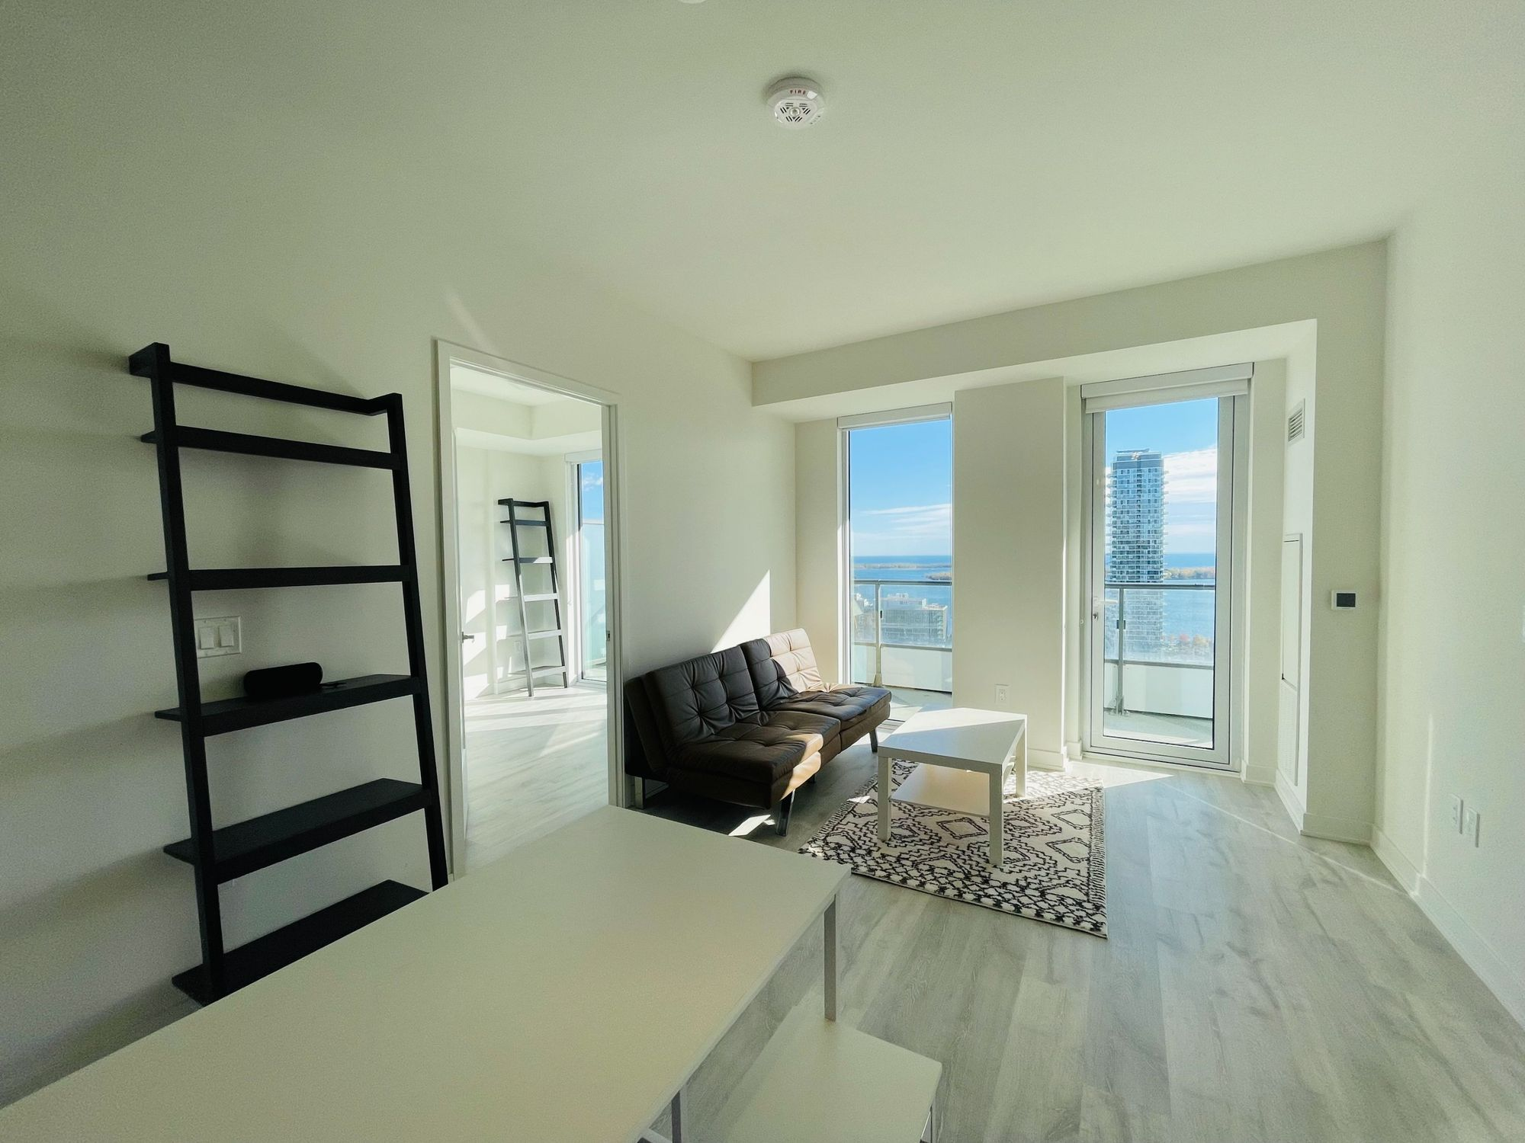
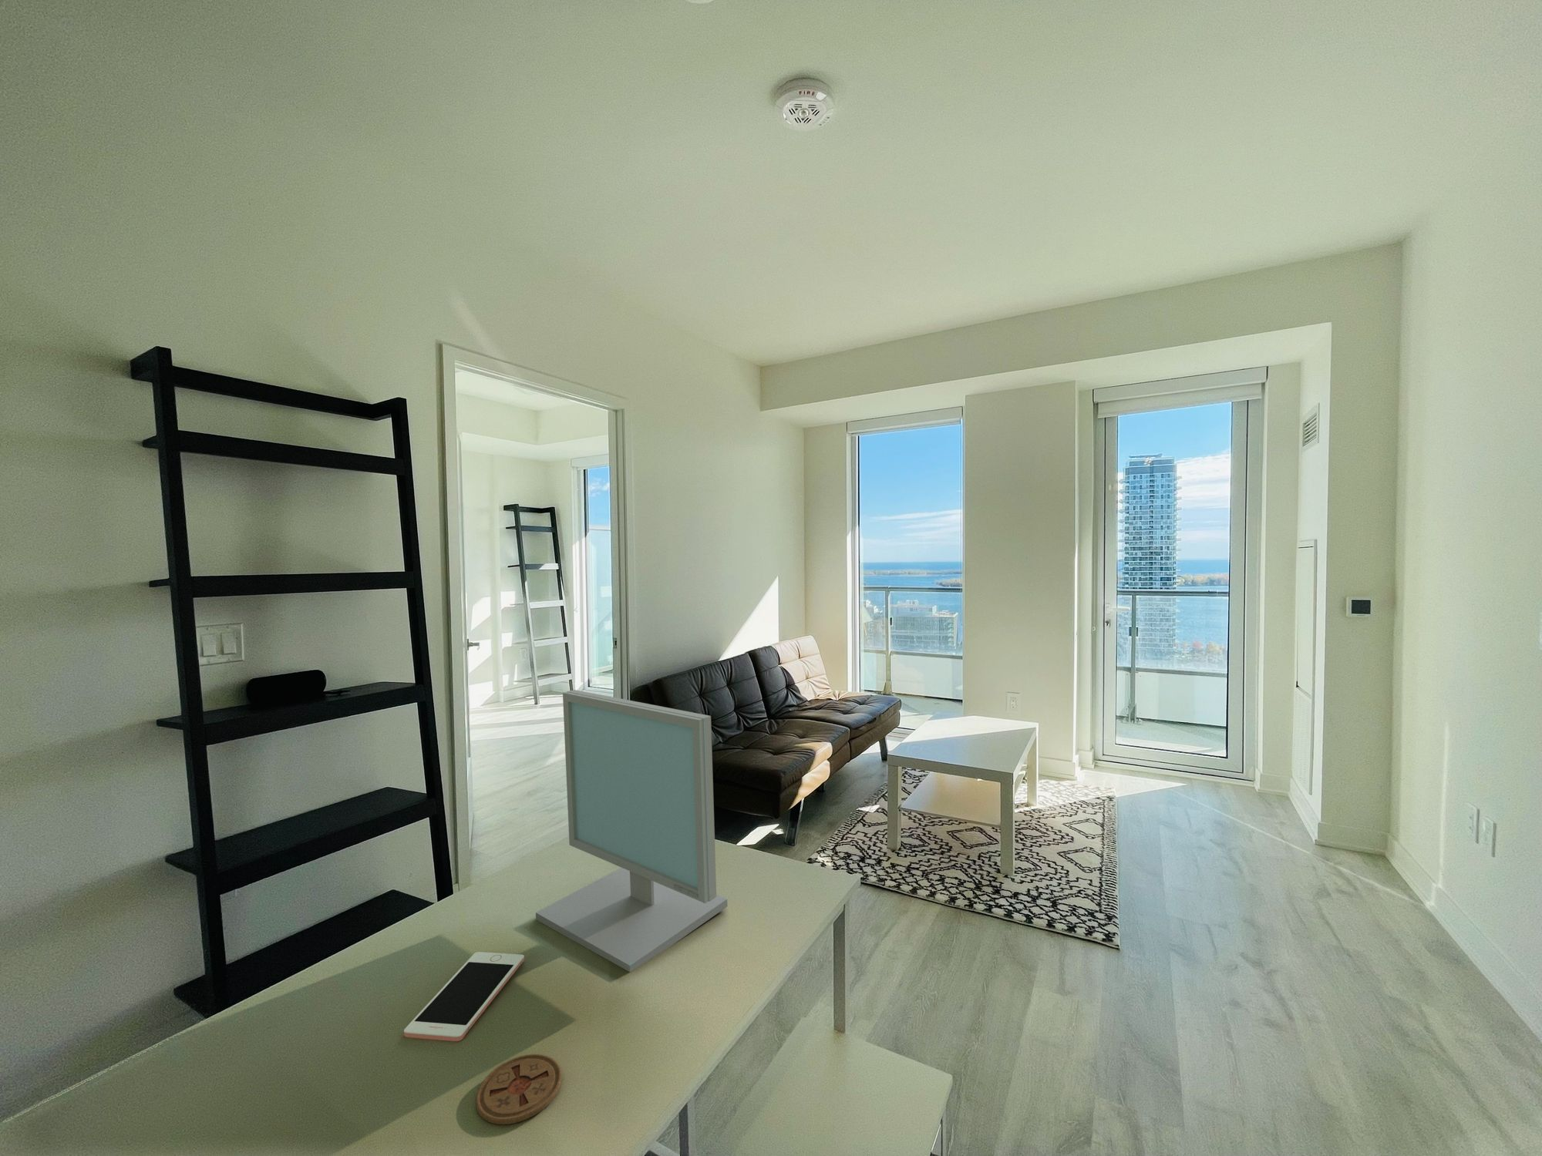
+ computer monitor [535,688,727,973]
+ cell phone [403,951,525,1042]
+ coaster [476,1054,562,1126]
